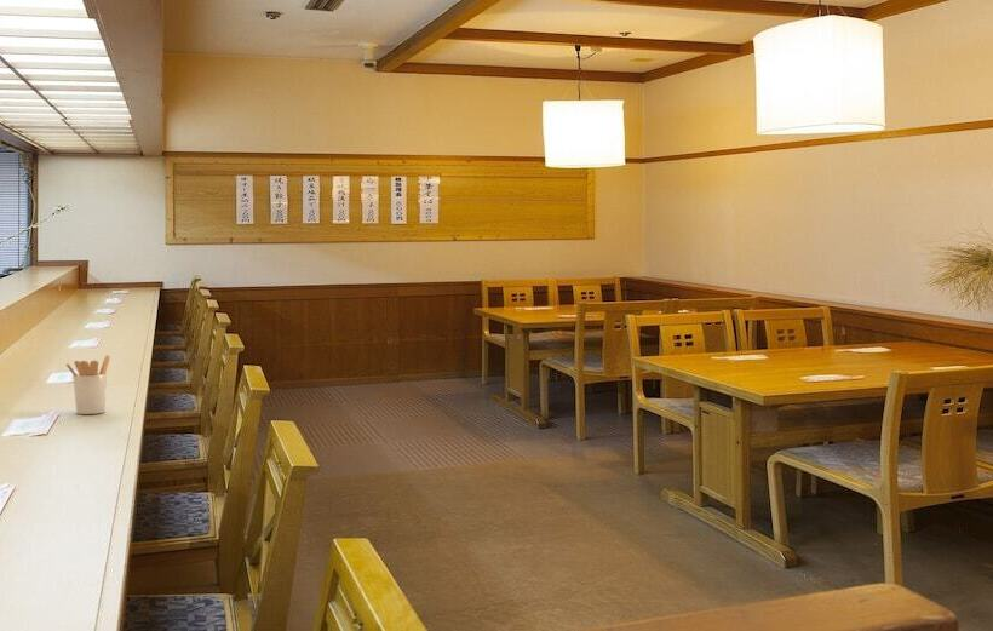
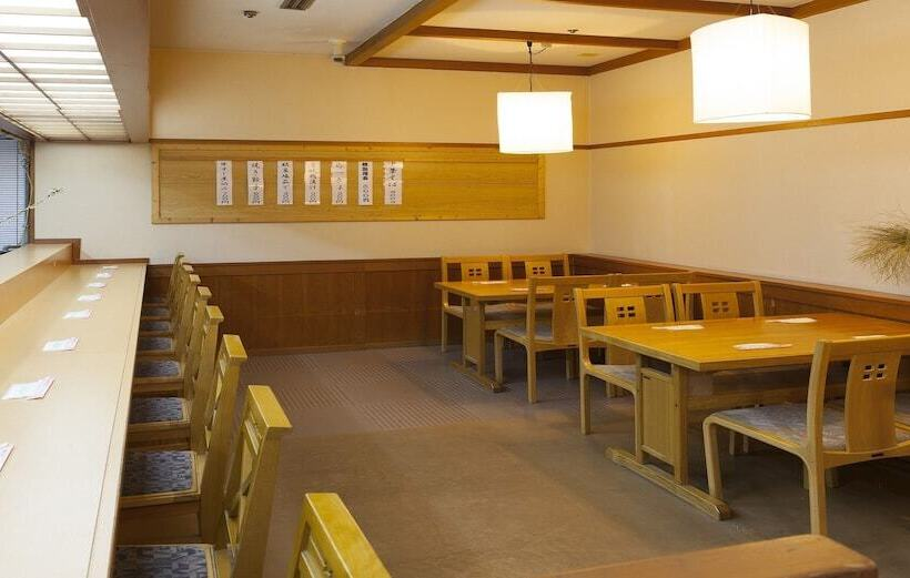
- utensil holder [64,354,110,415]
